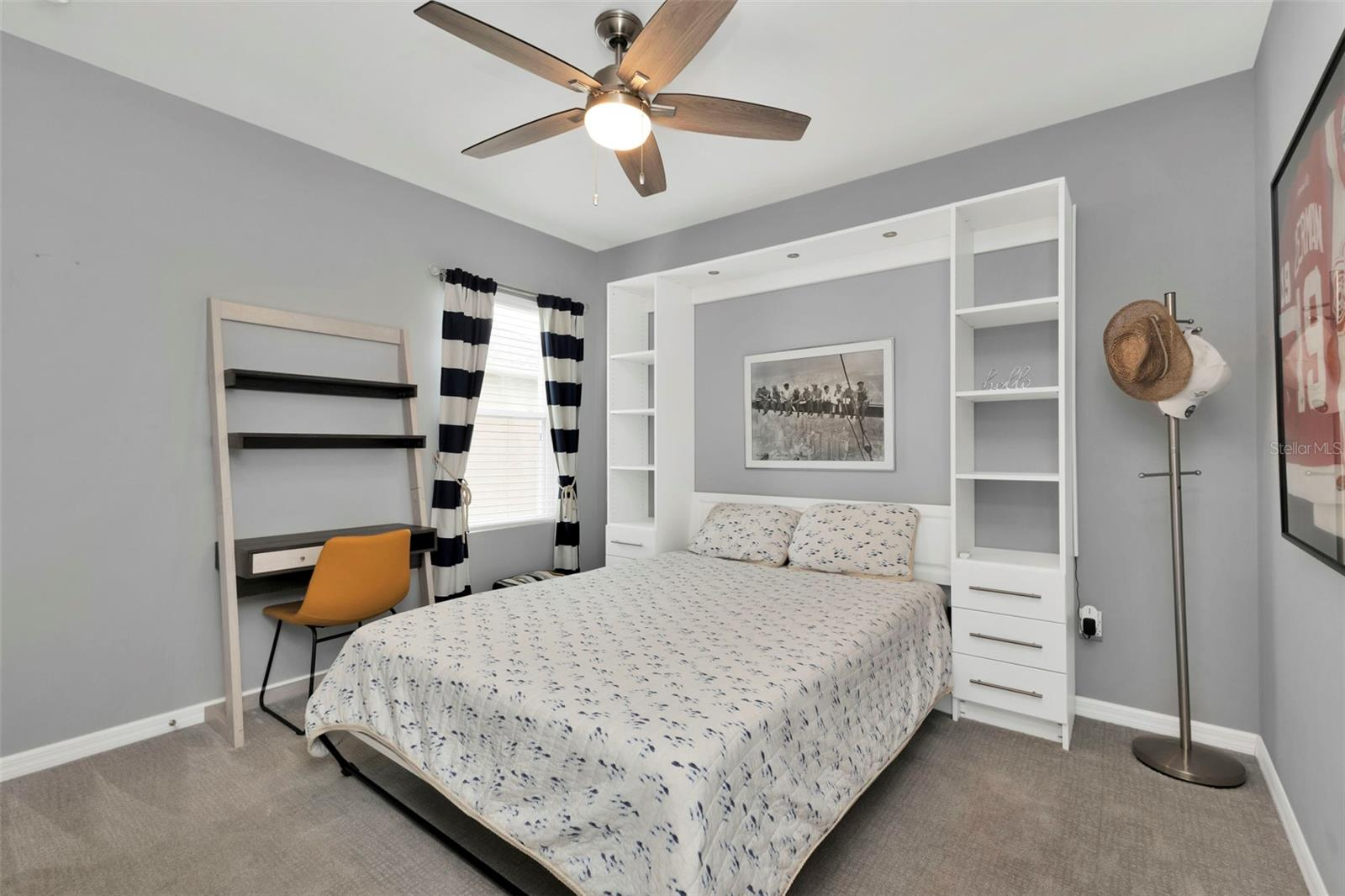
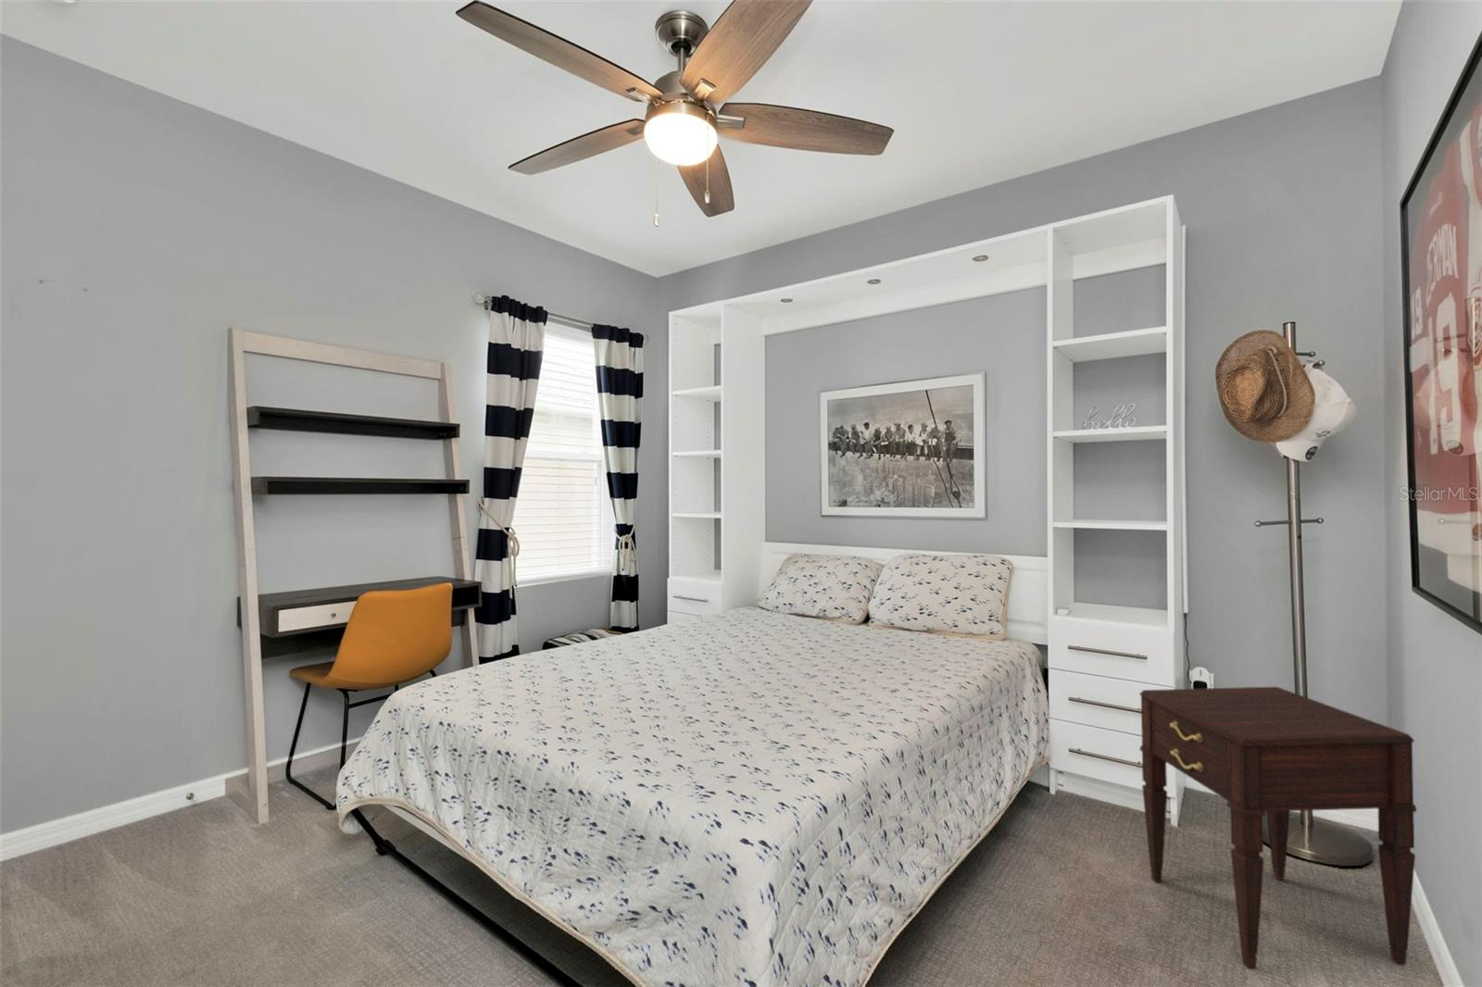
+ nightstand [1138,686,1417,970]
